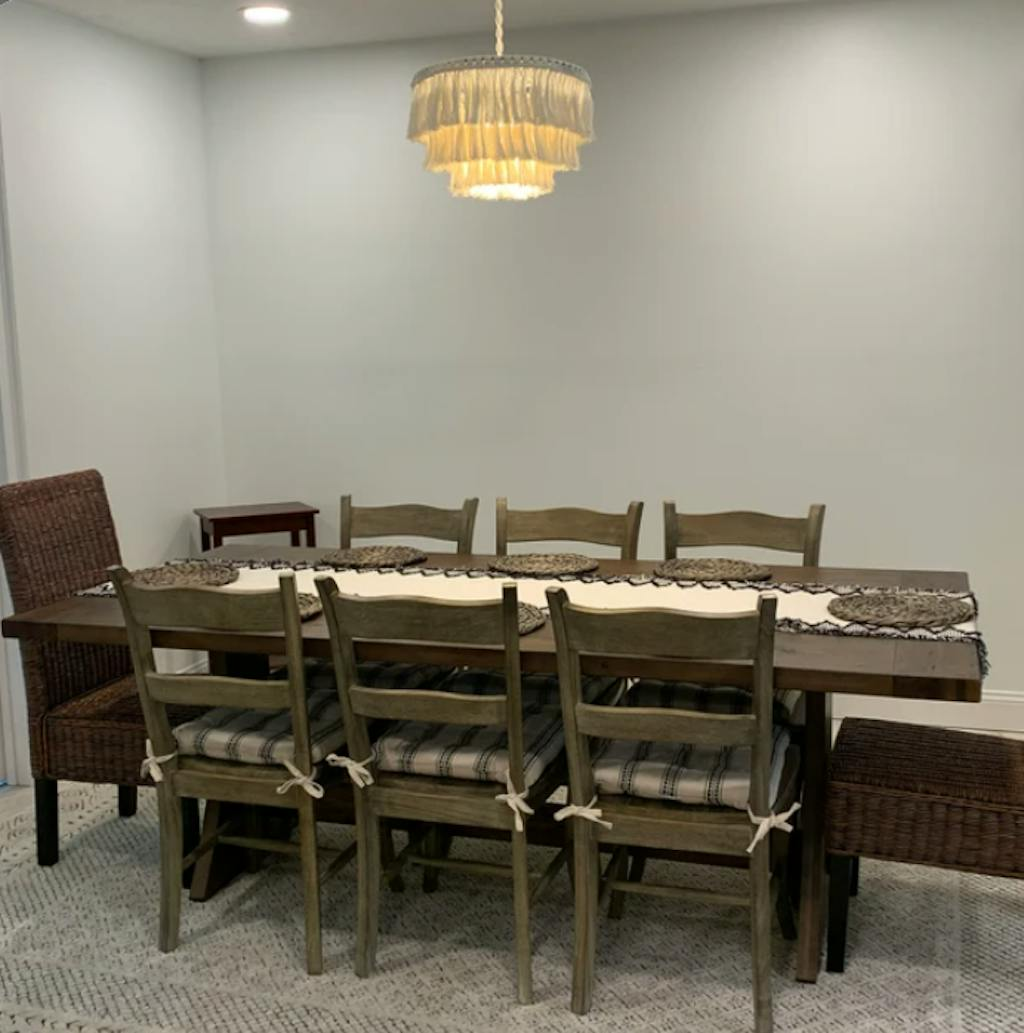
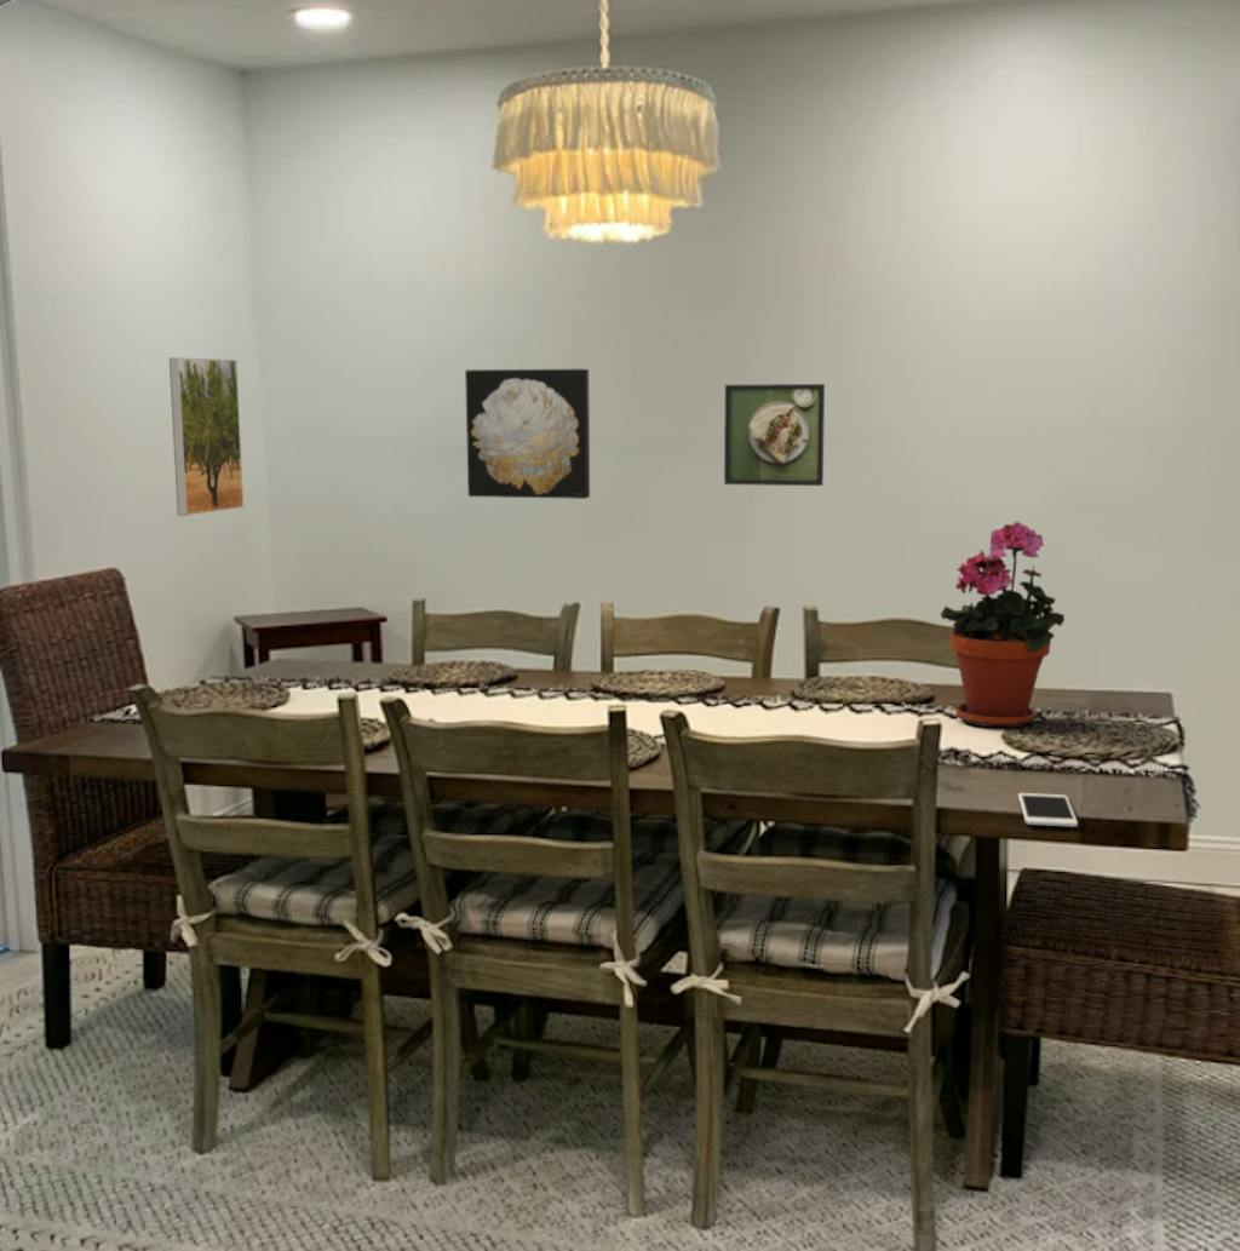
+ cell phone [1017,792,1079,828]
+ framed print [723,383,826,487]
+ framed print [168,357,245,517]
+ wall art [464,368,591,500]
+ potted plant [940,521,1066,728]
